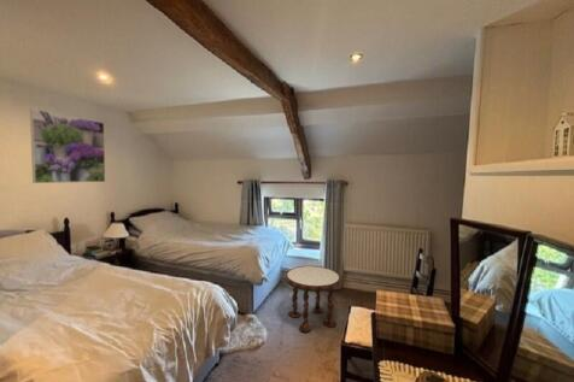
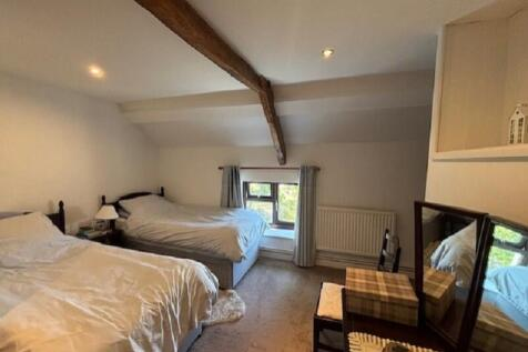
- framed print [29,107,106,184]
- side table [285,265,341,334]
